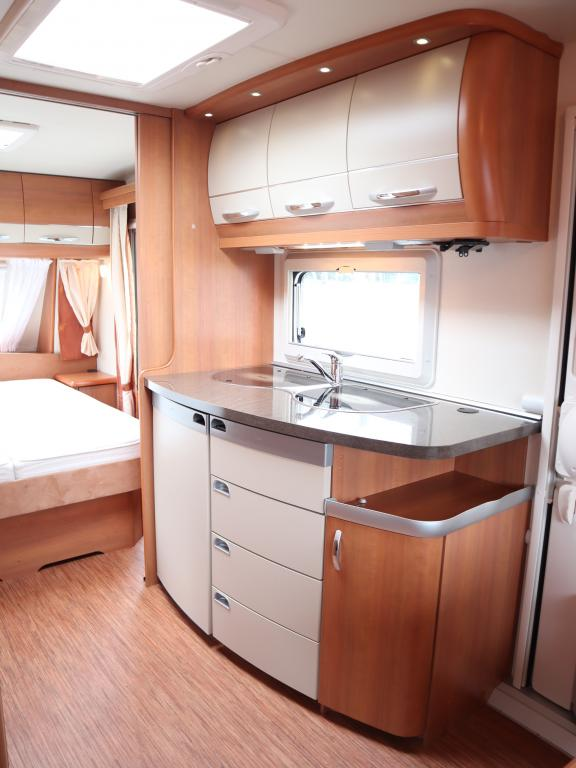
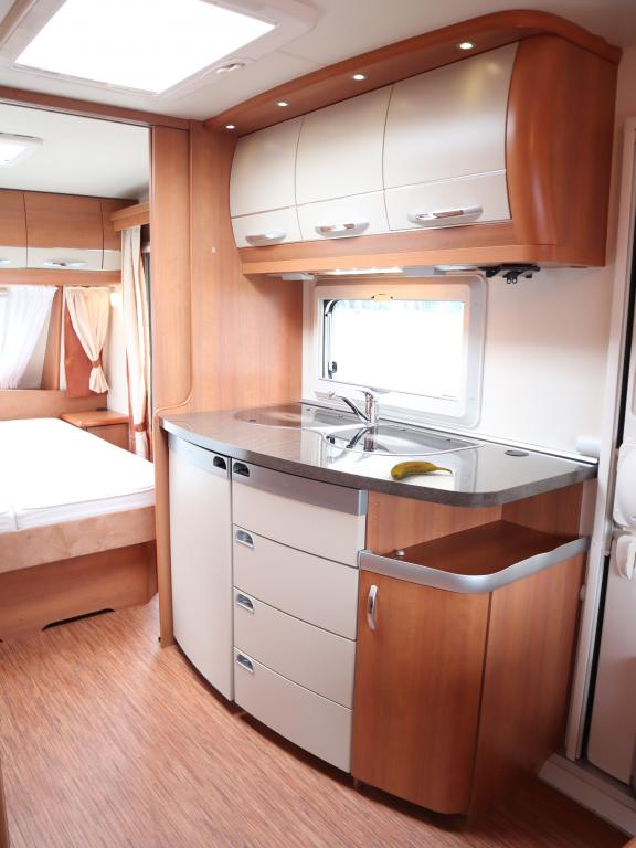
+ fruit [390,459,454,480]
